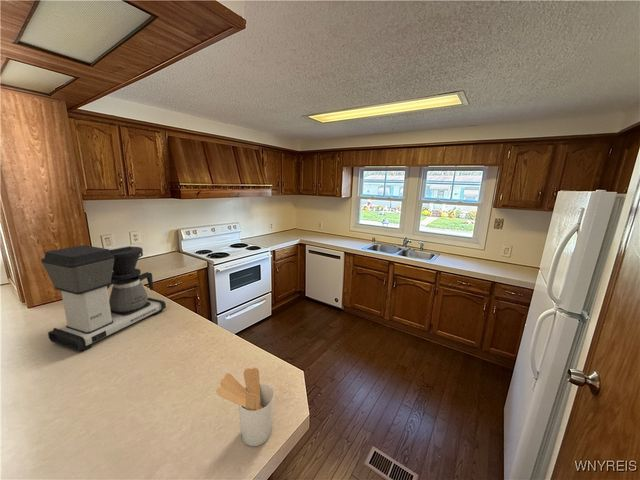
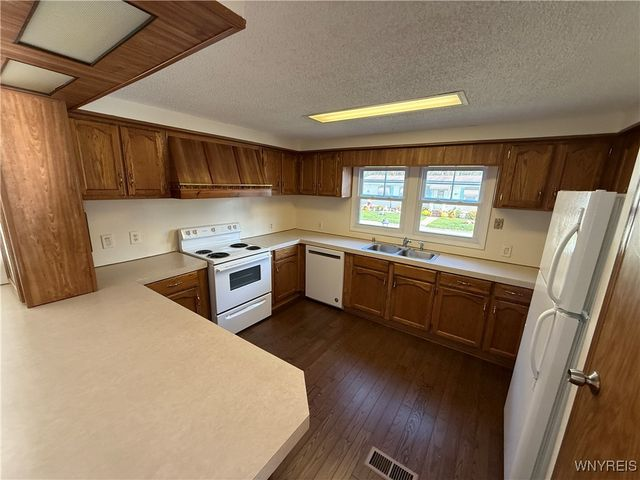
- coffee maker [40,244,167,352]
- utensil holder [215,367,275,447]
